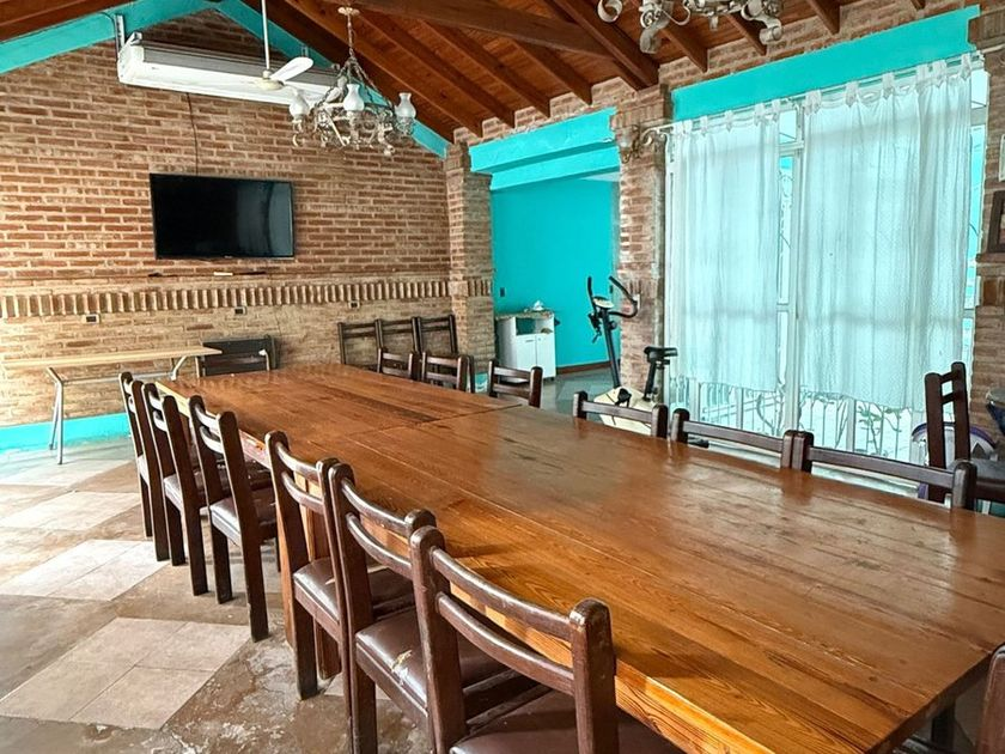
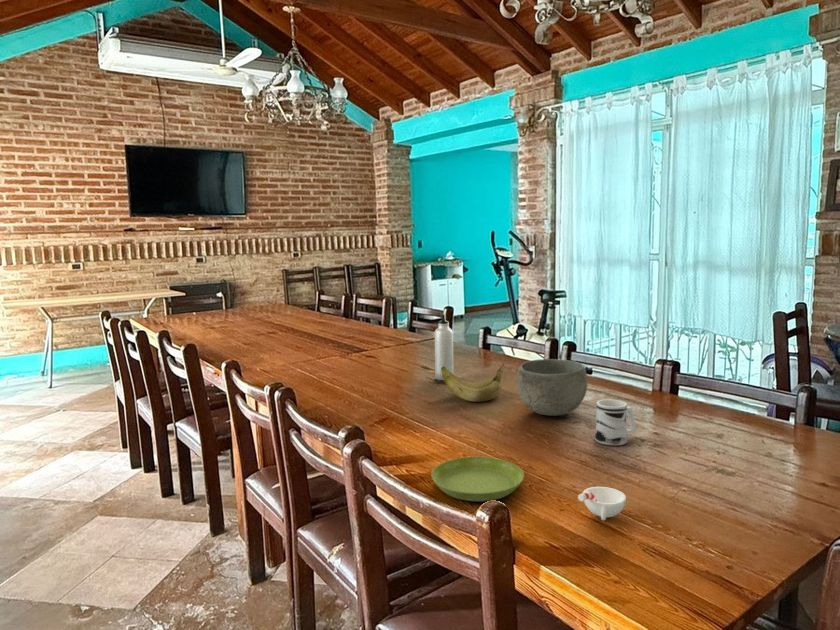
+ water bottle [434,313,454,381]
+ mug [594,399,637,446]
+ saucer [430,456,525,502]
+ cup [577,486,627,522]
+ banana [441,361,505,403]
+ bowl [515,358,589,417]
